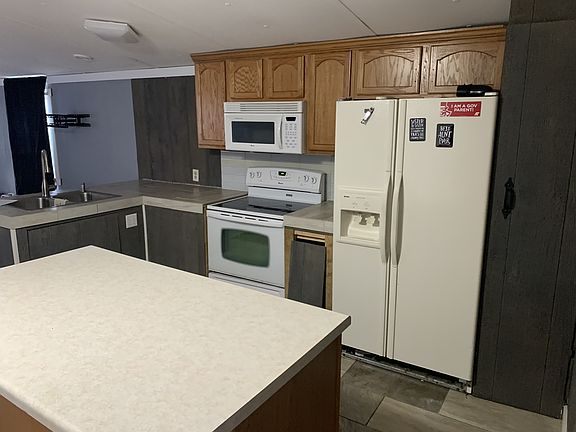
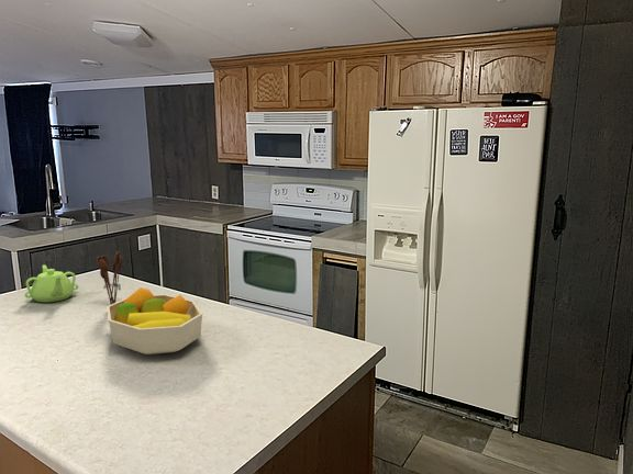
+ teapot [24,263,79,303]
+ fruit bowl [106,286,203,356]
+ utensil holder [96,250,124,305]
